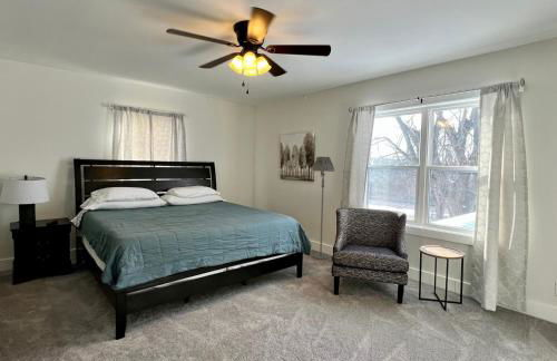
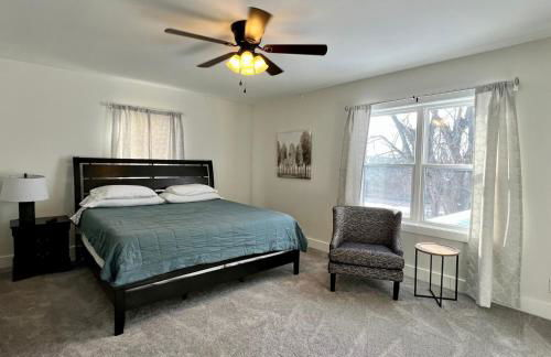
- floor lamp [311,156,335,261]
